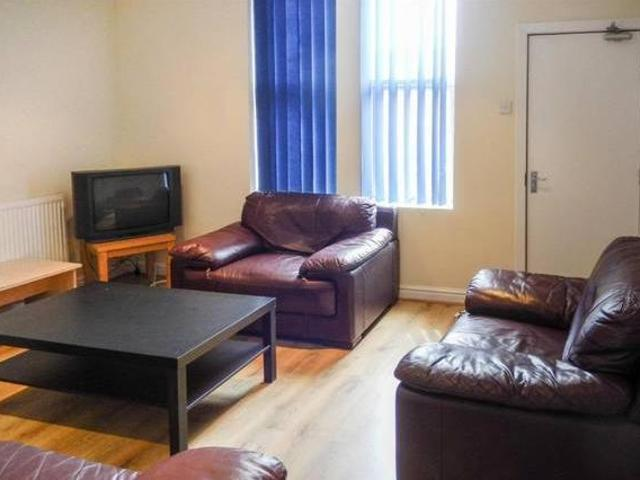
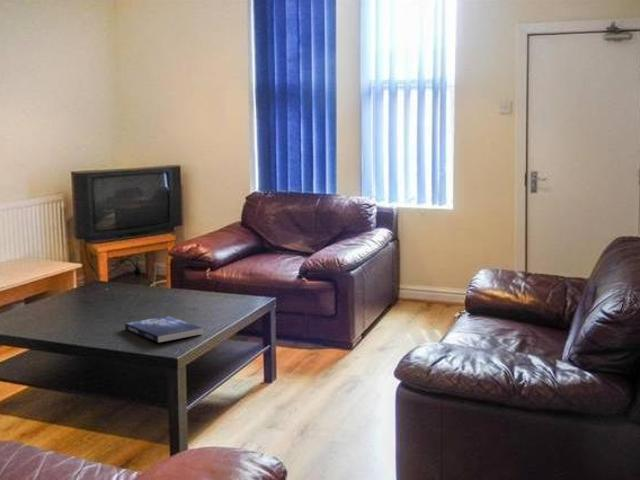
+ book [124,315,204,344]
